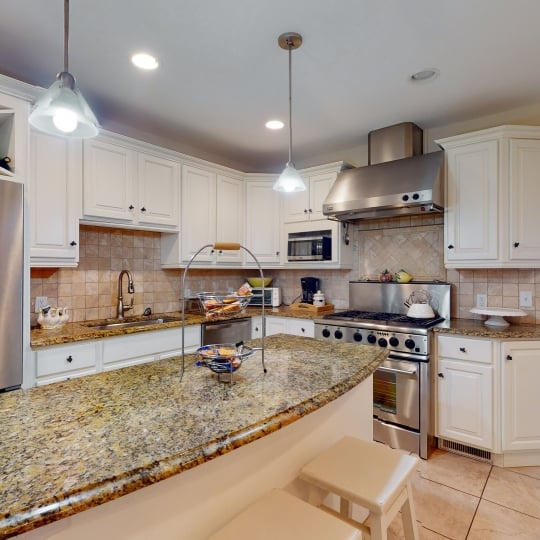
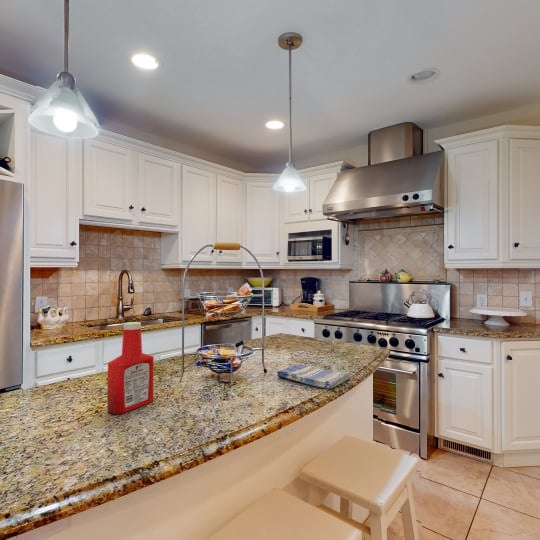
+ soap bottle [106,321,155,415]
+ dish towel [276,364,351,389]
